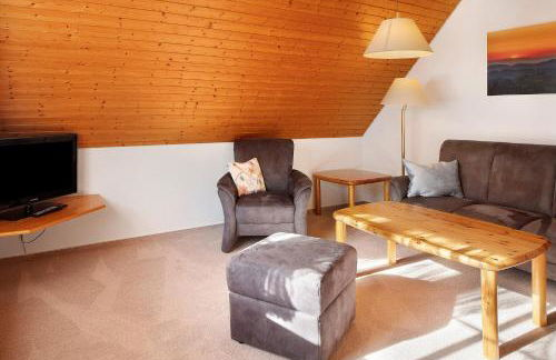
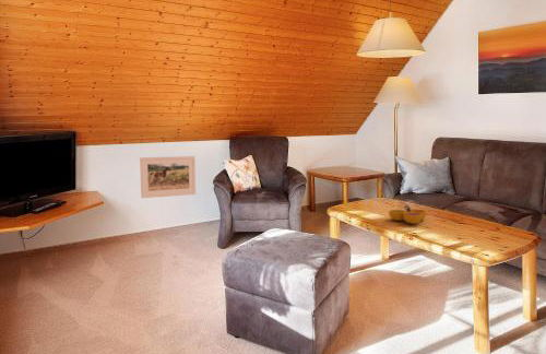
+ decorative bowl [388,204,428,225]
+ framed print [139,155,197,199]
